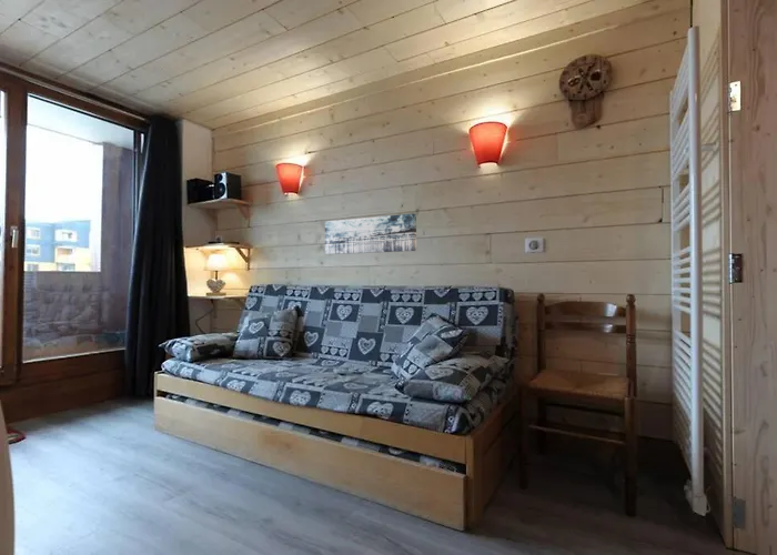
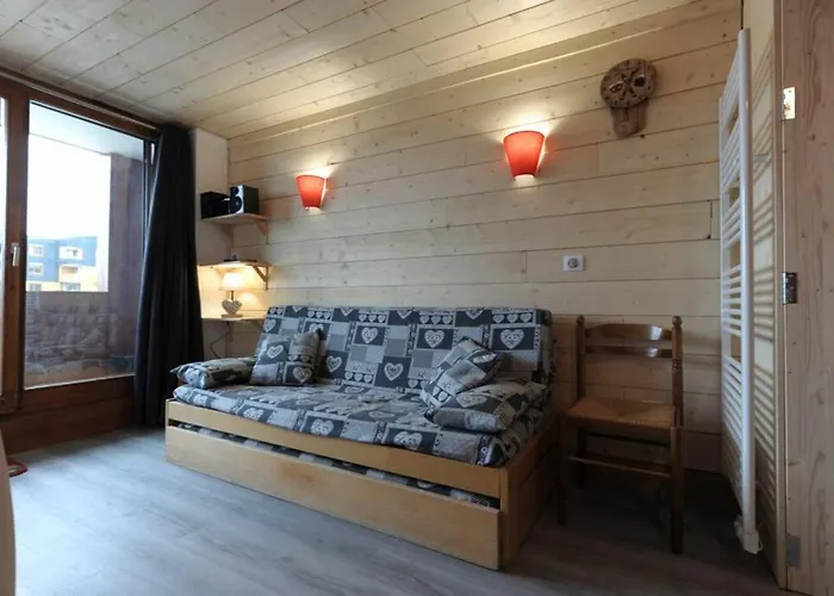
- wall art [324,212,417,255]
